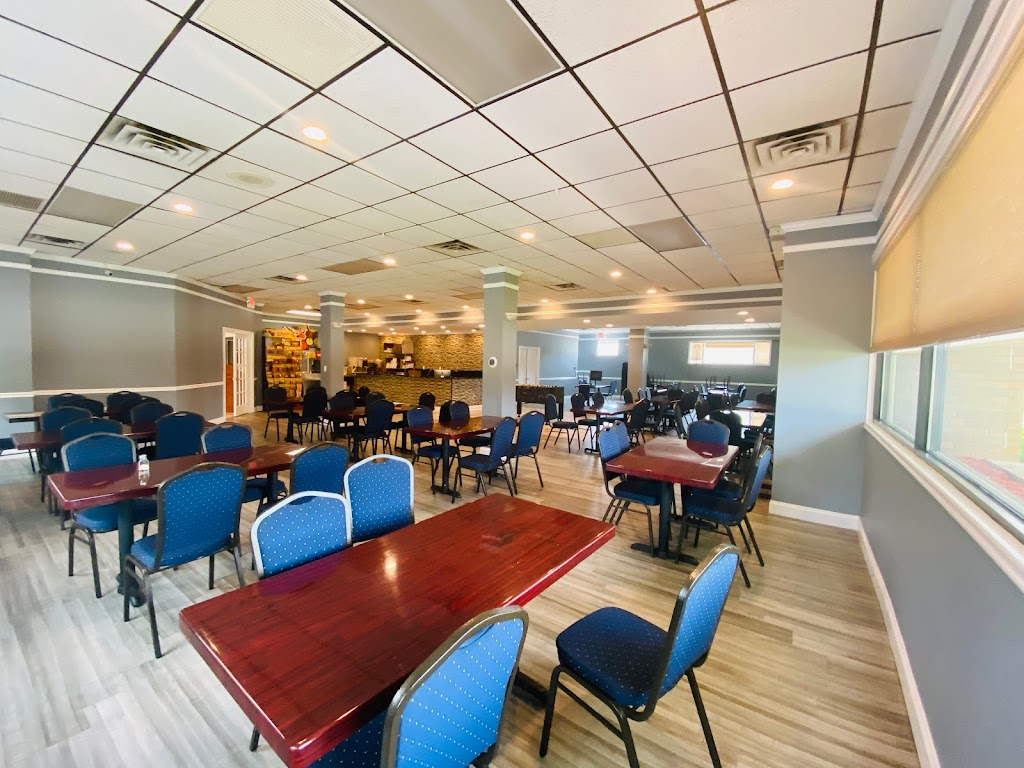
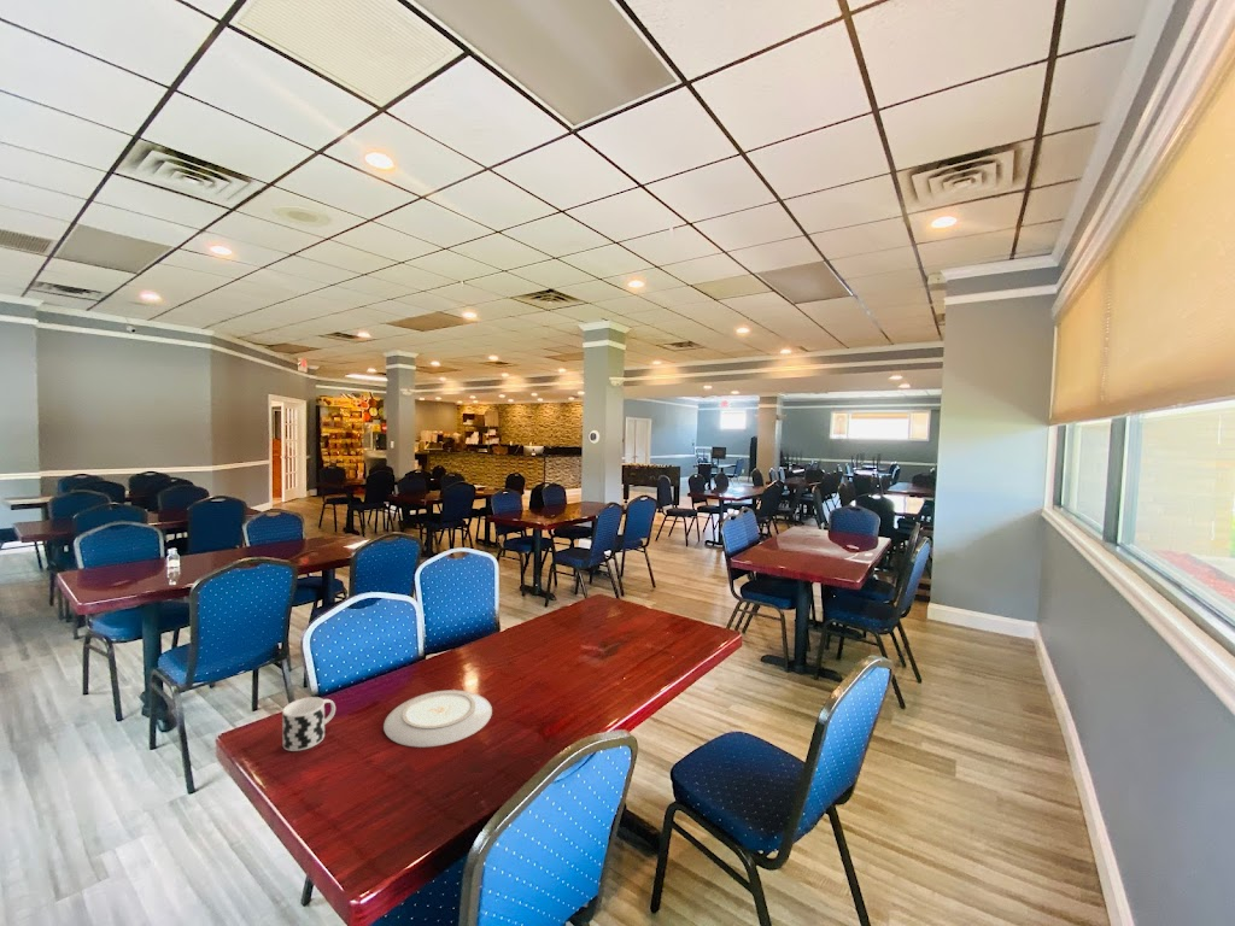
+ plate [382,688,493,749]
+ cup [281,696,336,752]
